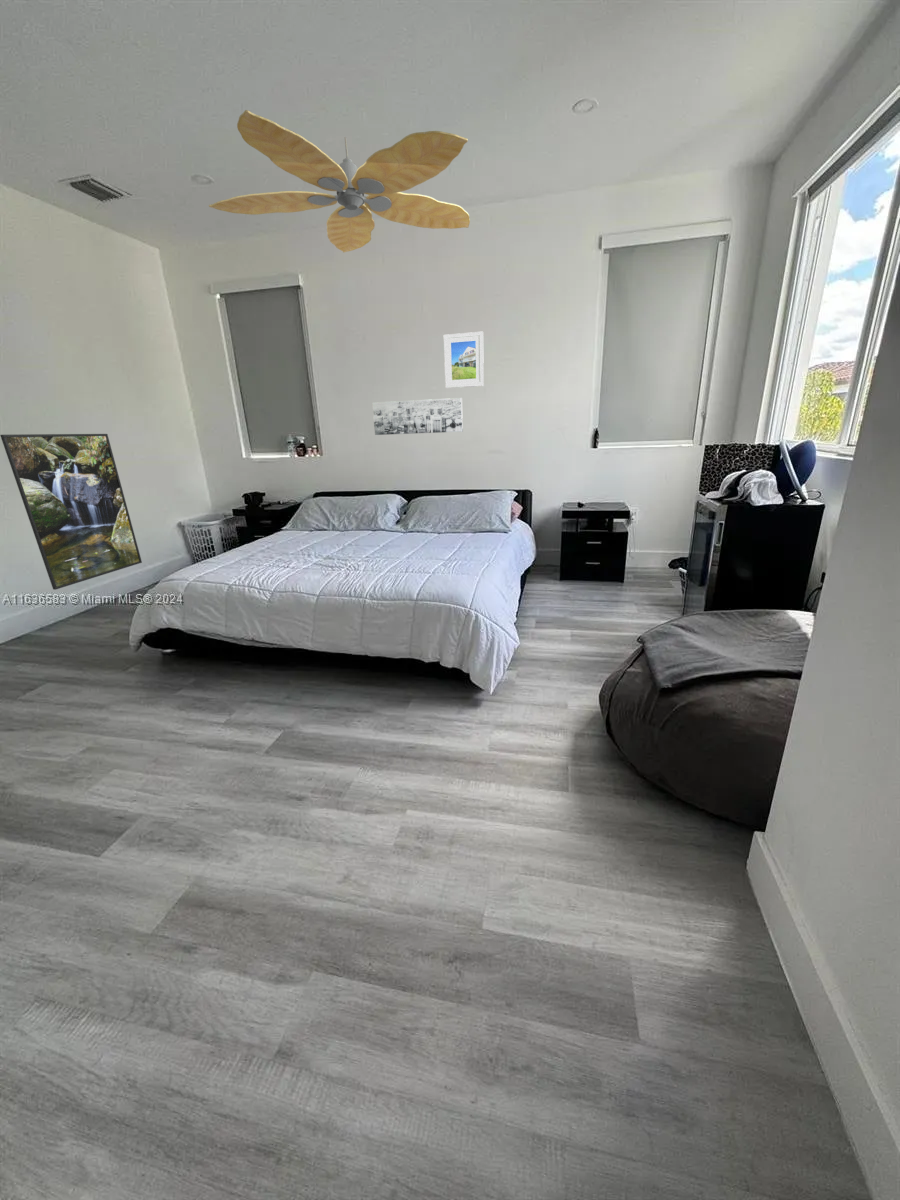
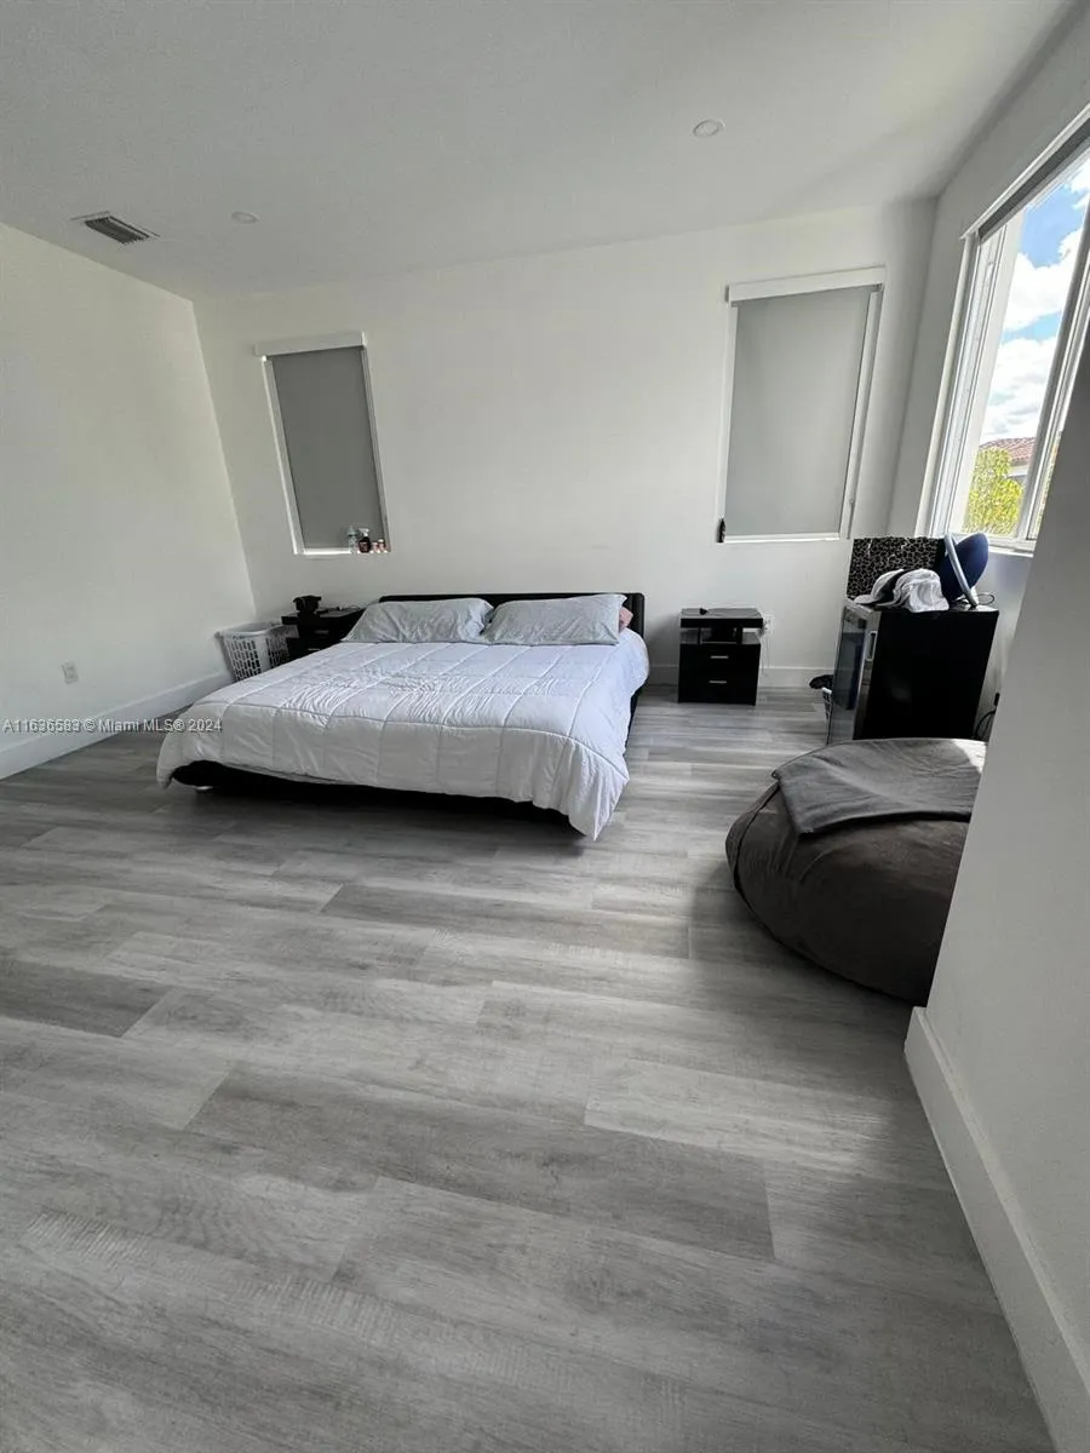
- wall art [371,397,464,436]
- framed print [0,433,143,591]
- ceiling fan [208,109,471,253]
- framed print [443,331,485,389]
